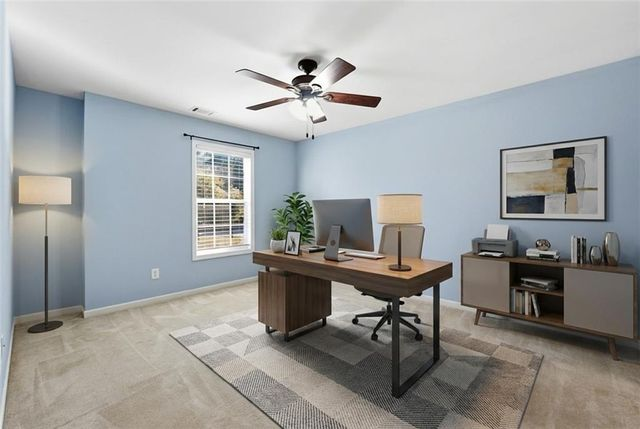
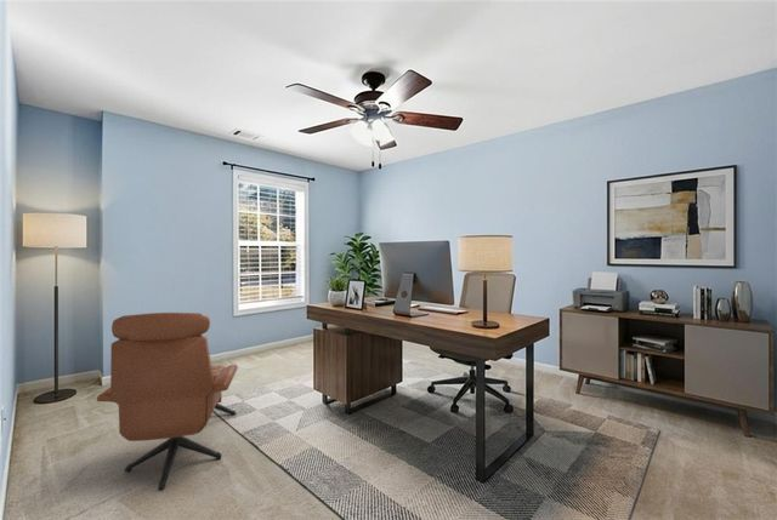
+ lounge chair [96,312,239,492]
